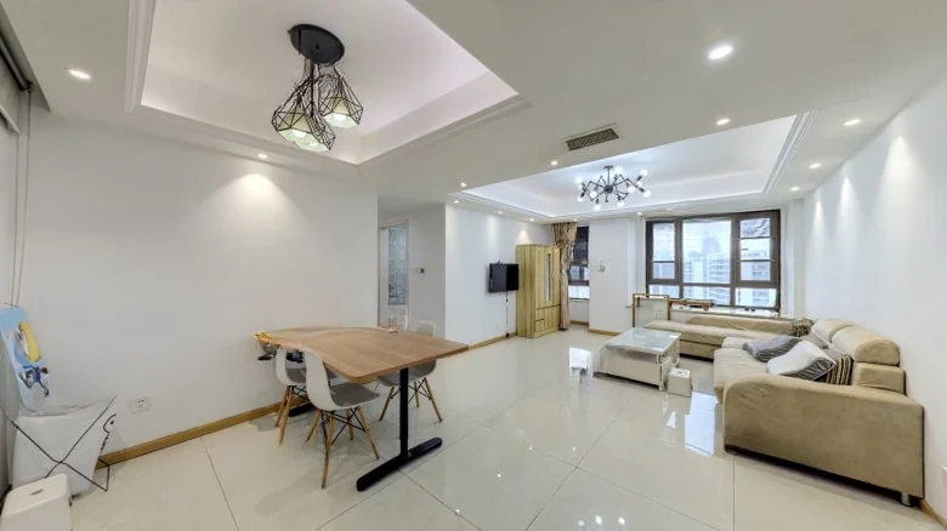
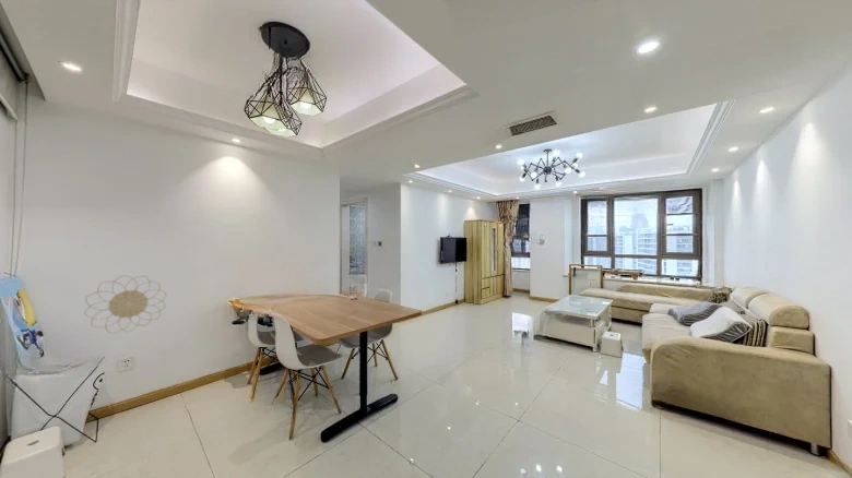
+ decorative wall piece [83,274,168,335]
